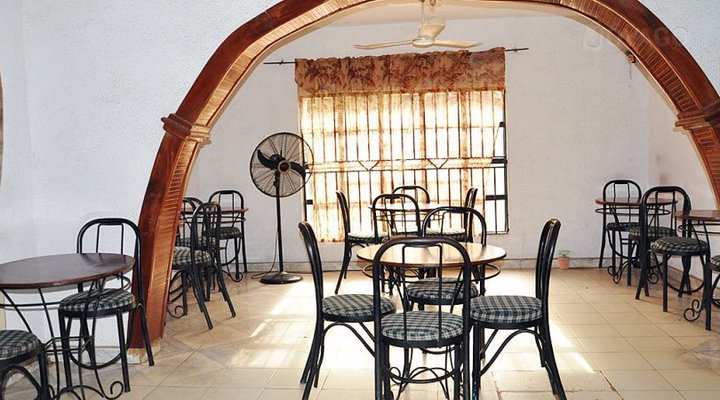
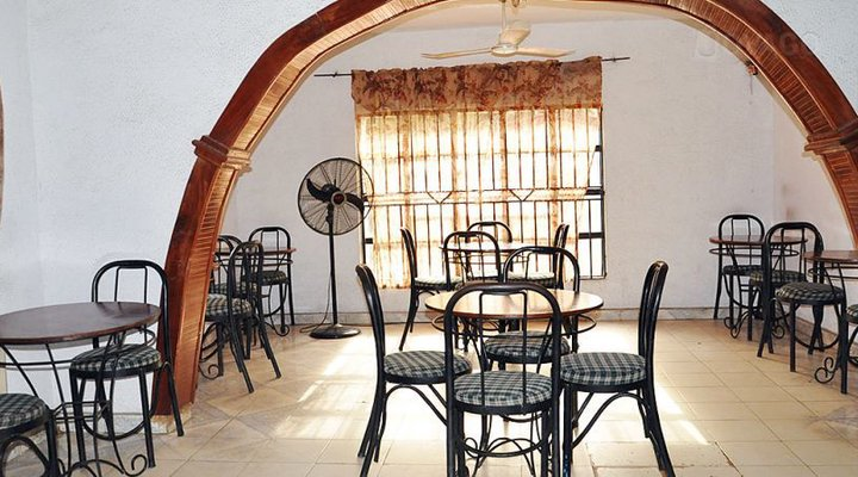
- potted plant [556,249,574,270]
